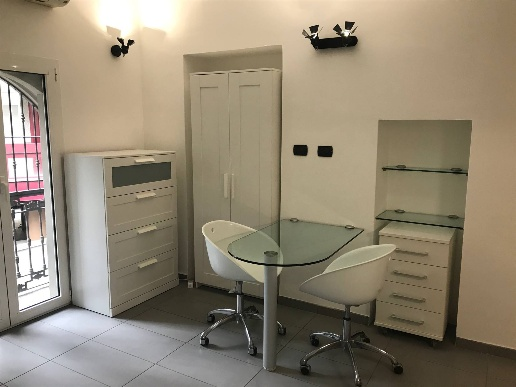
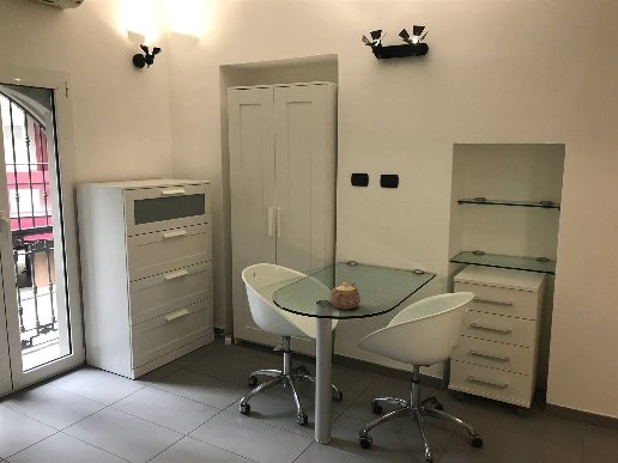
+ teapot [328,281,362,310]
